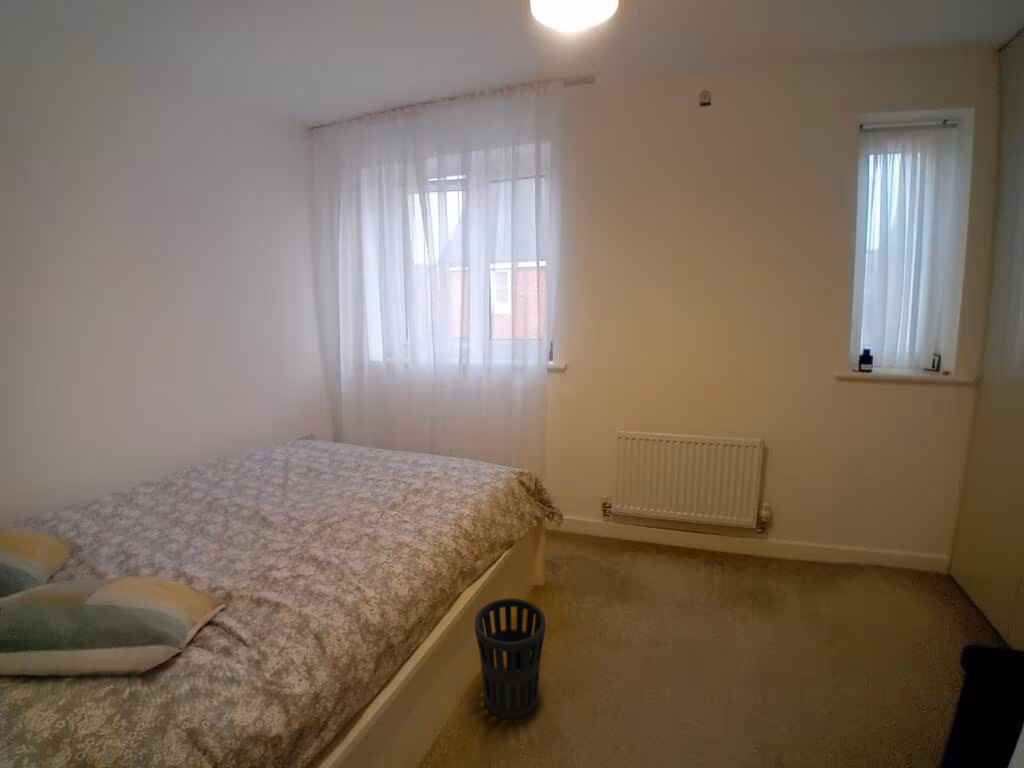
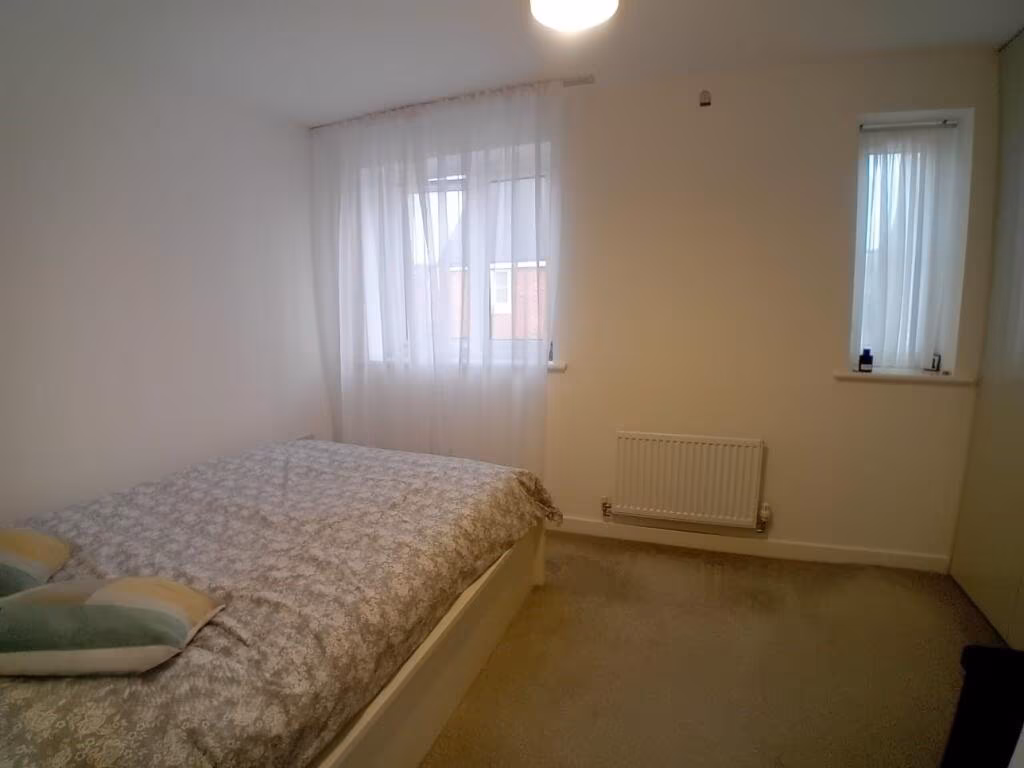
- wastebasket [474,597,547,720]
